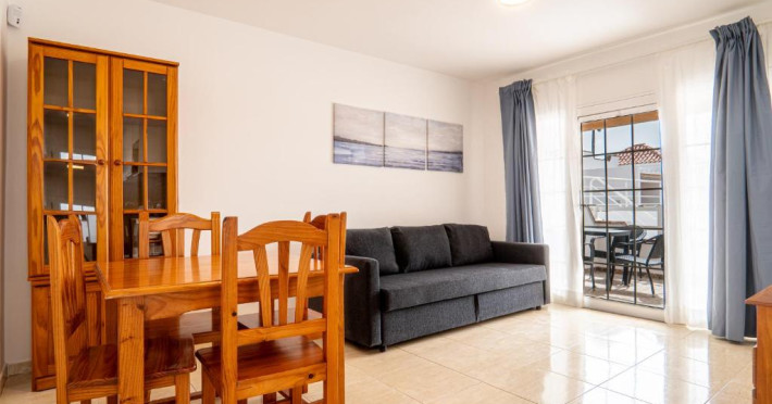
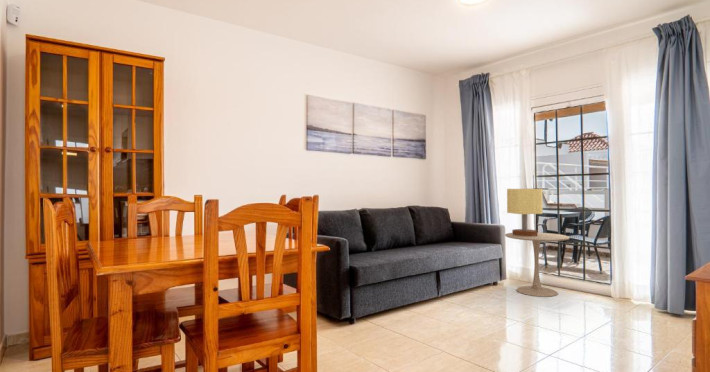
+ table lamp [506,188,544,237]
+ side table [504,232,571,298]
